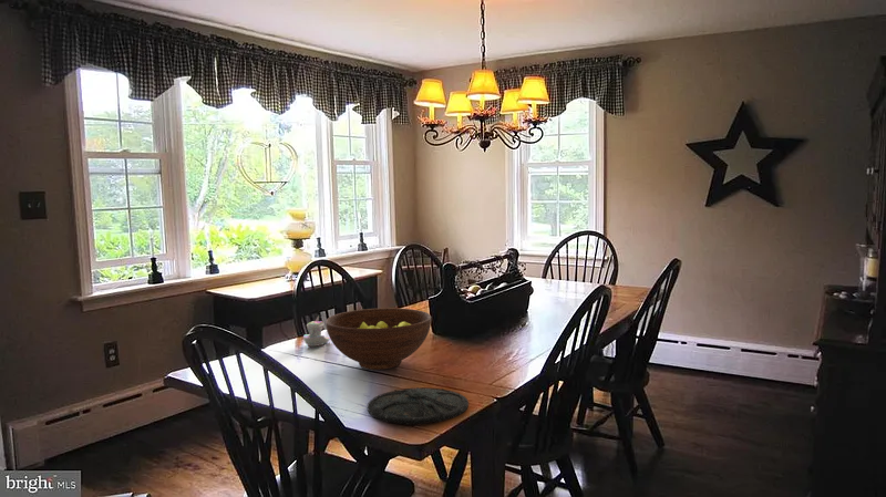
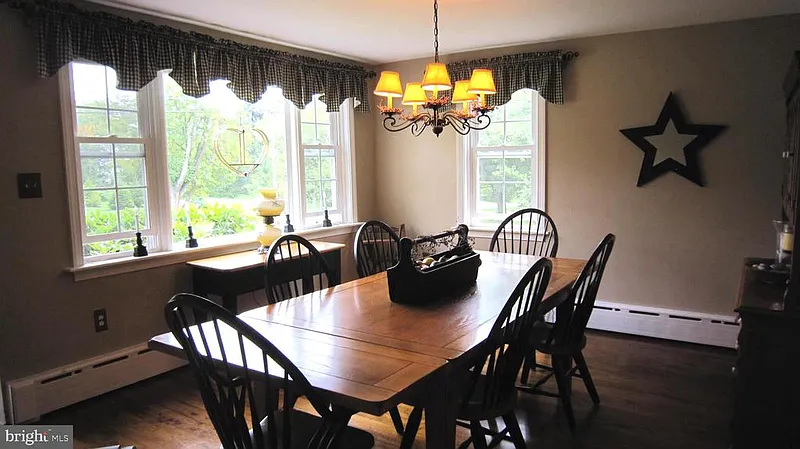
- candle [302,314,331,348]
- plate [365,386,470,425]
- fruit bowl [324,307,432,371]
